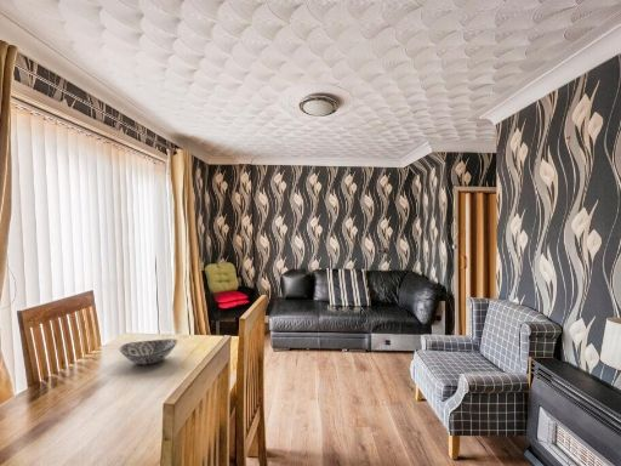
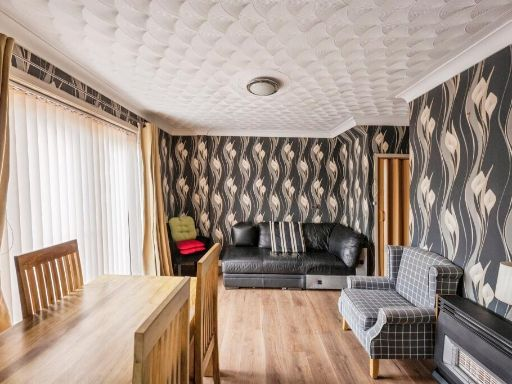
- decorative bowl [119,337,178,365]
